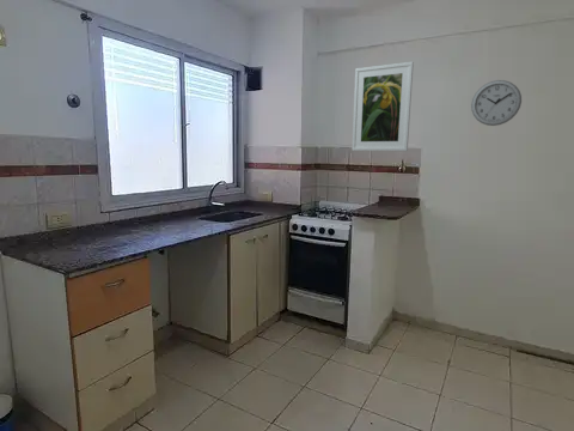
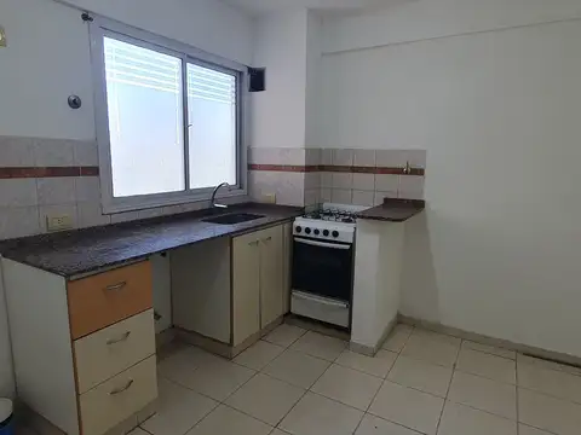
- wall clock [470,79,523,127]
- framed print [350,61,415,152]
